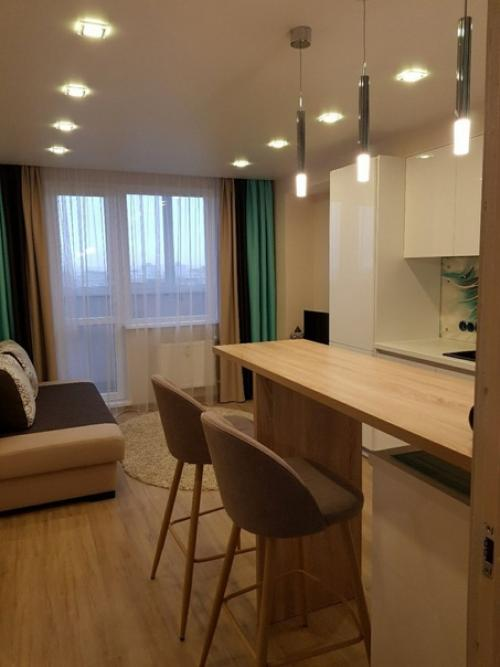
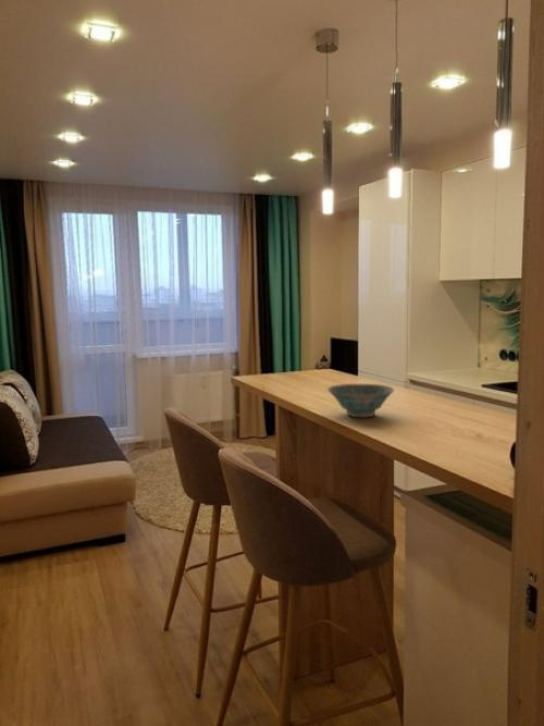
+ ceramic bowl [326,383,395,418]
